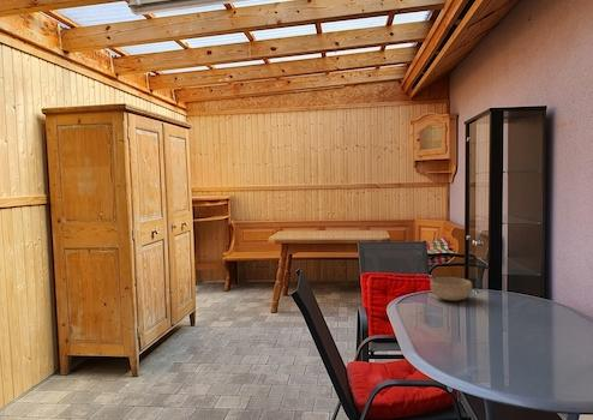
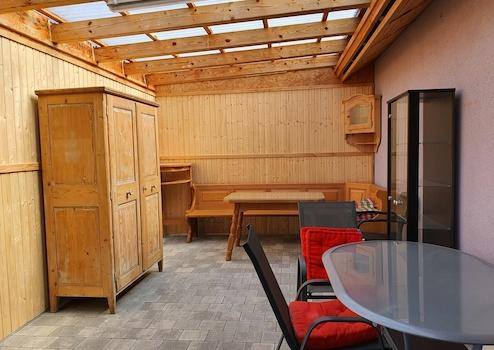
- bowl [430,276,473,302]
